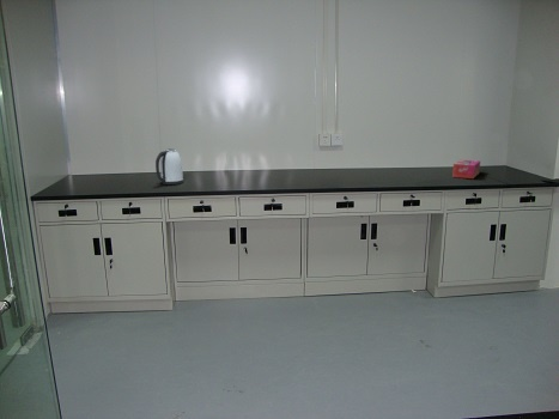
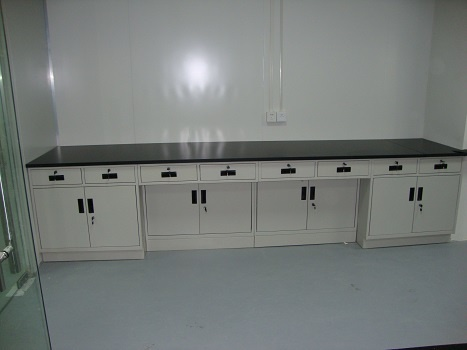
- tissue box [451,158,481,180]
- kettle [154,147,184,186]
